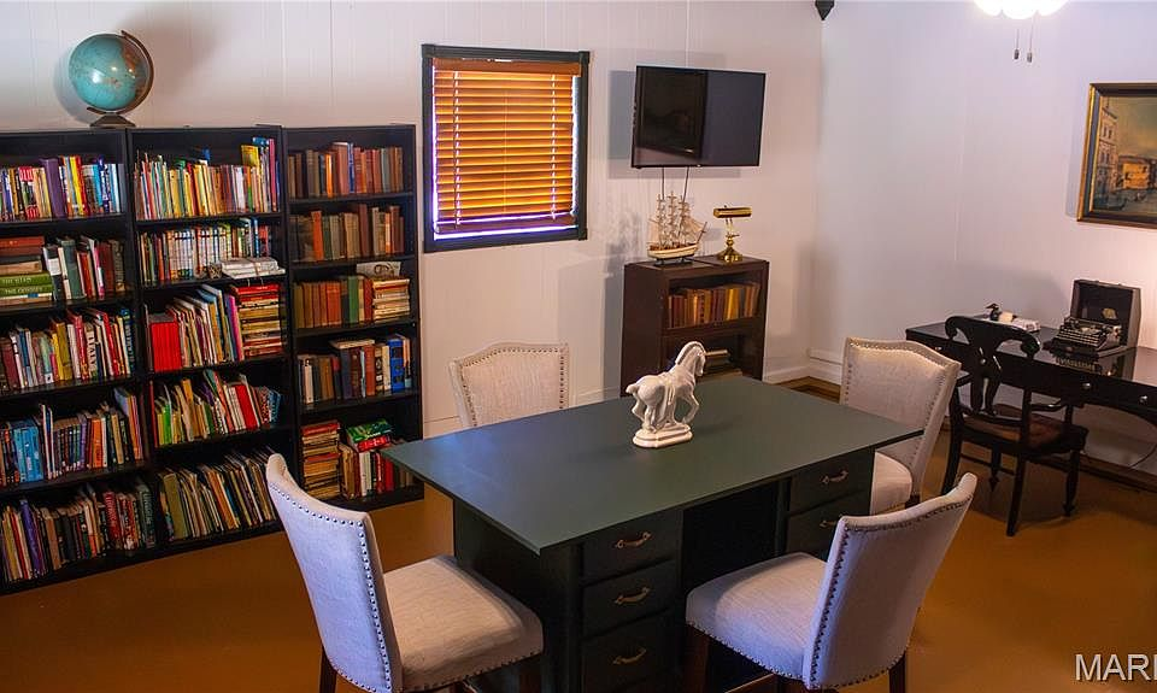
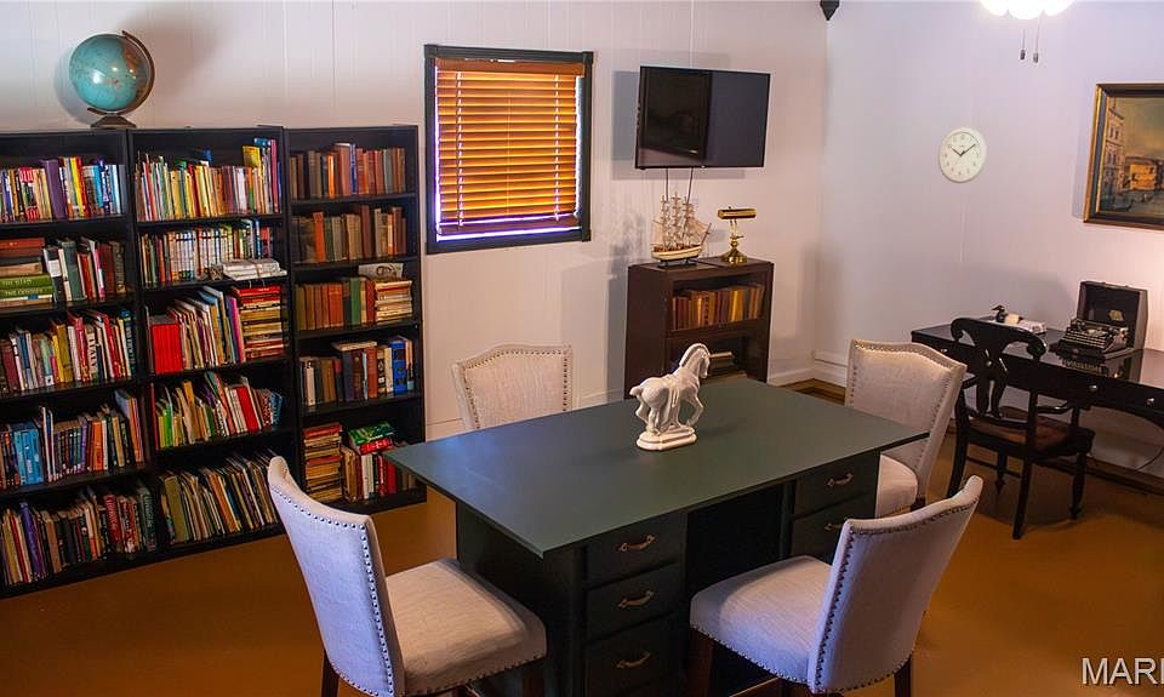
+ wall clock [937,126,988,184]
